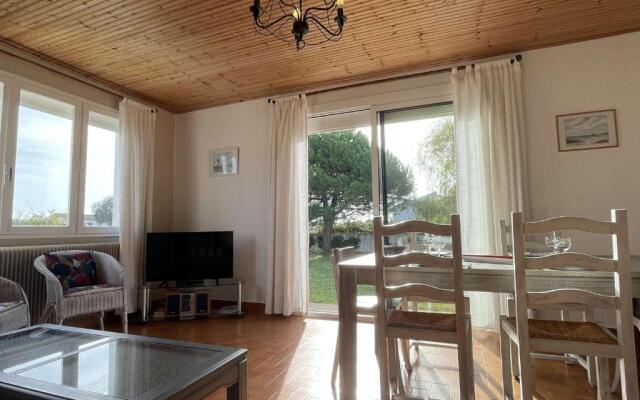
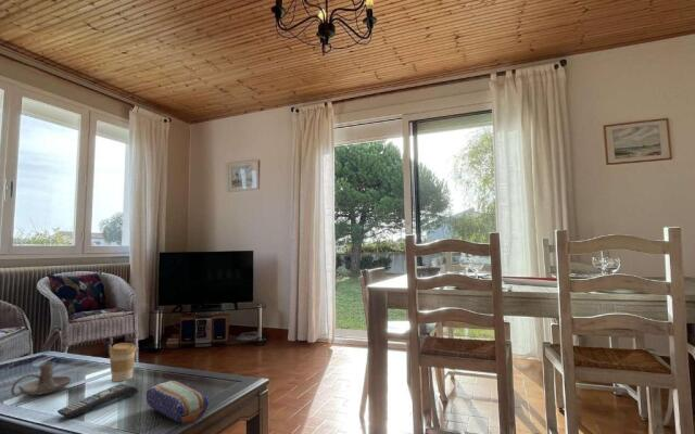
+ coffee cup [108,342,138,383]
+ candle holder [10,360,73,397]
+ remote control [56,383,139,420]
+ pencil case [146,380,210,425]
